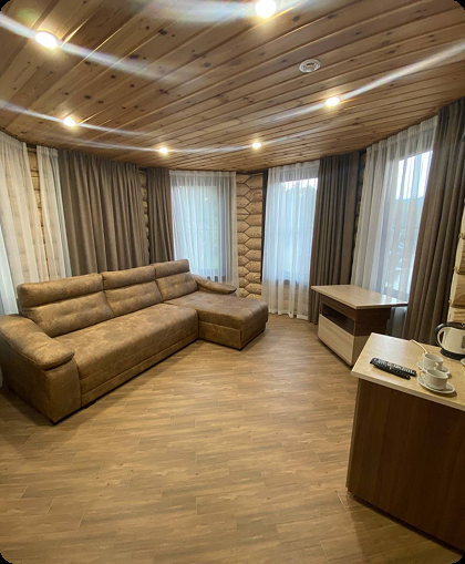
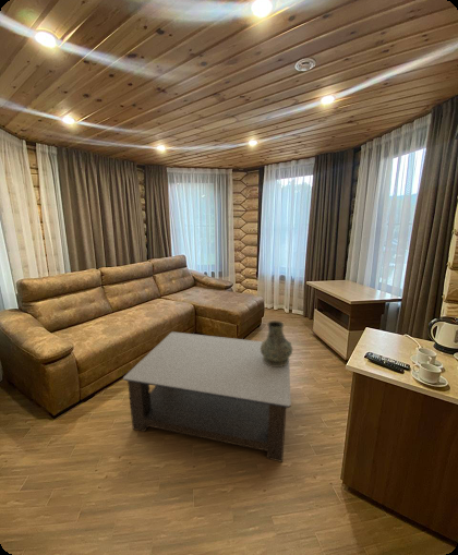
+ vase [261,319,293,366]
+ coffee table [122,330,292,463]
